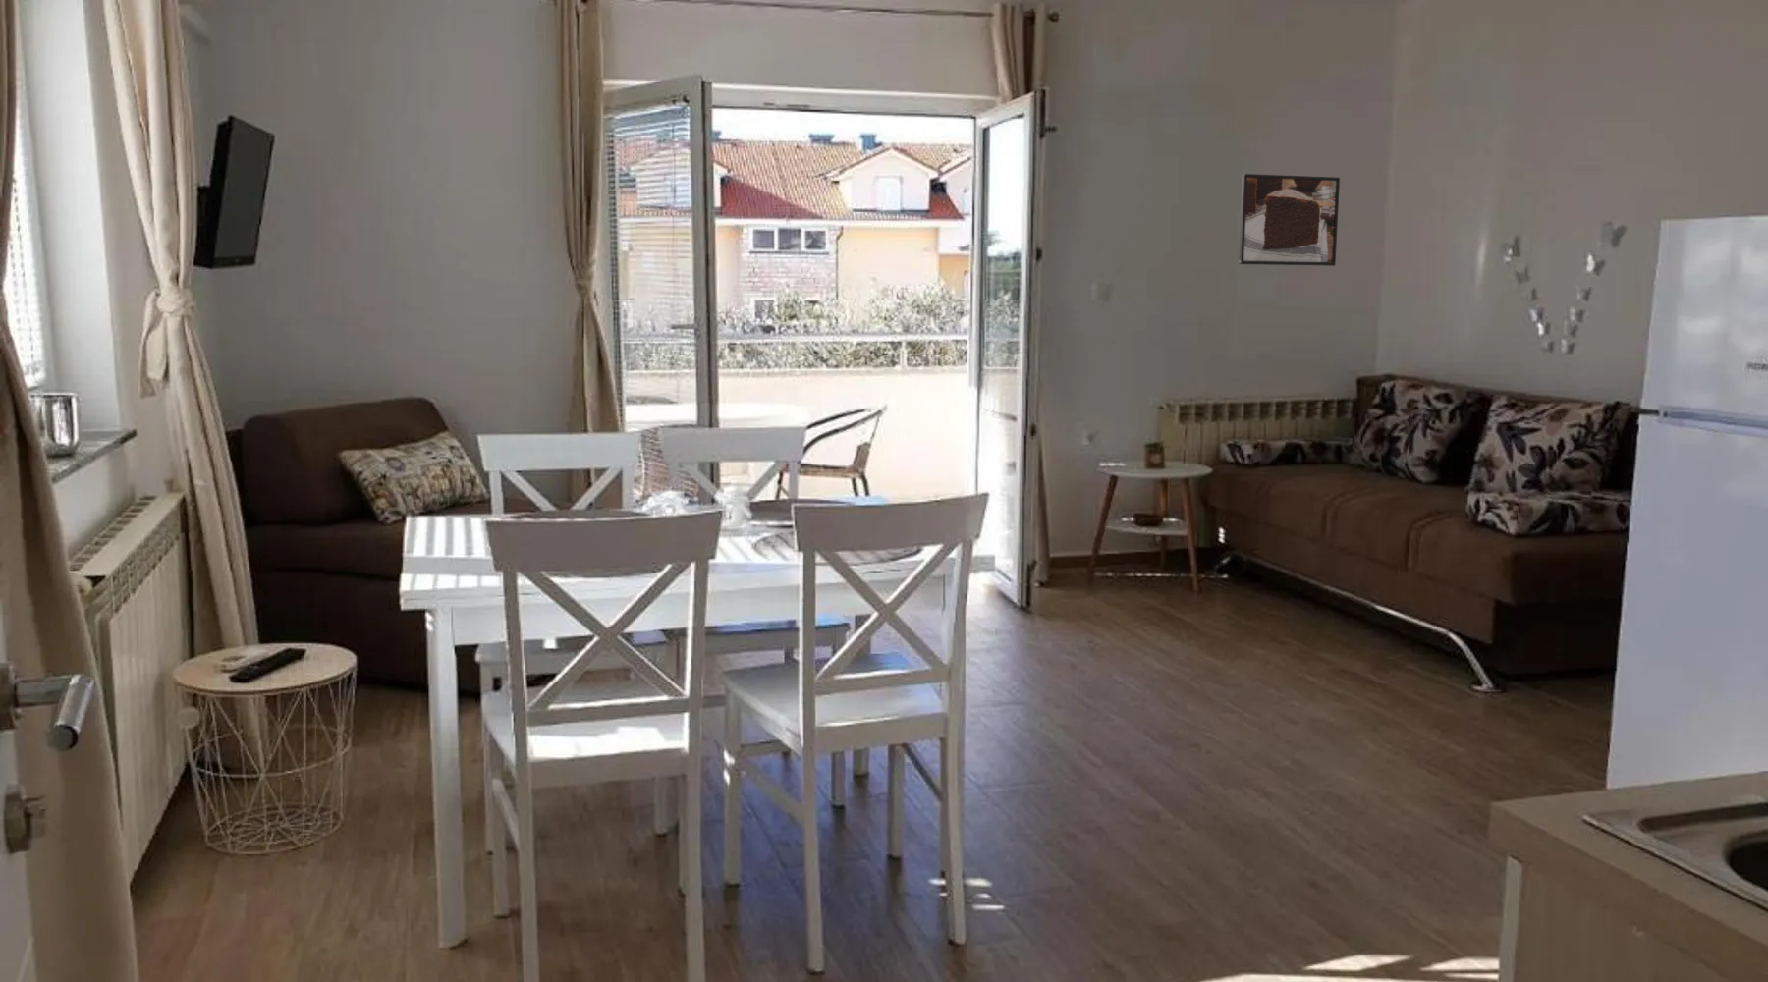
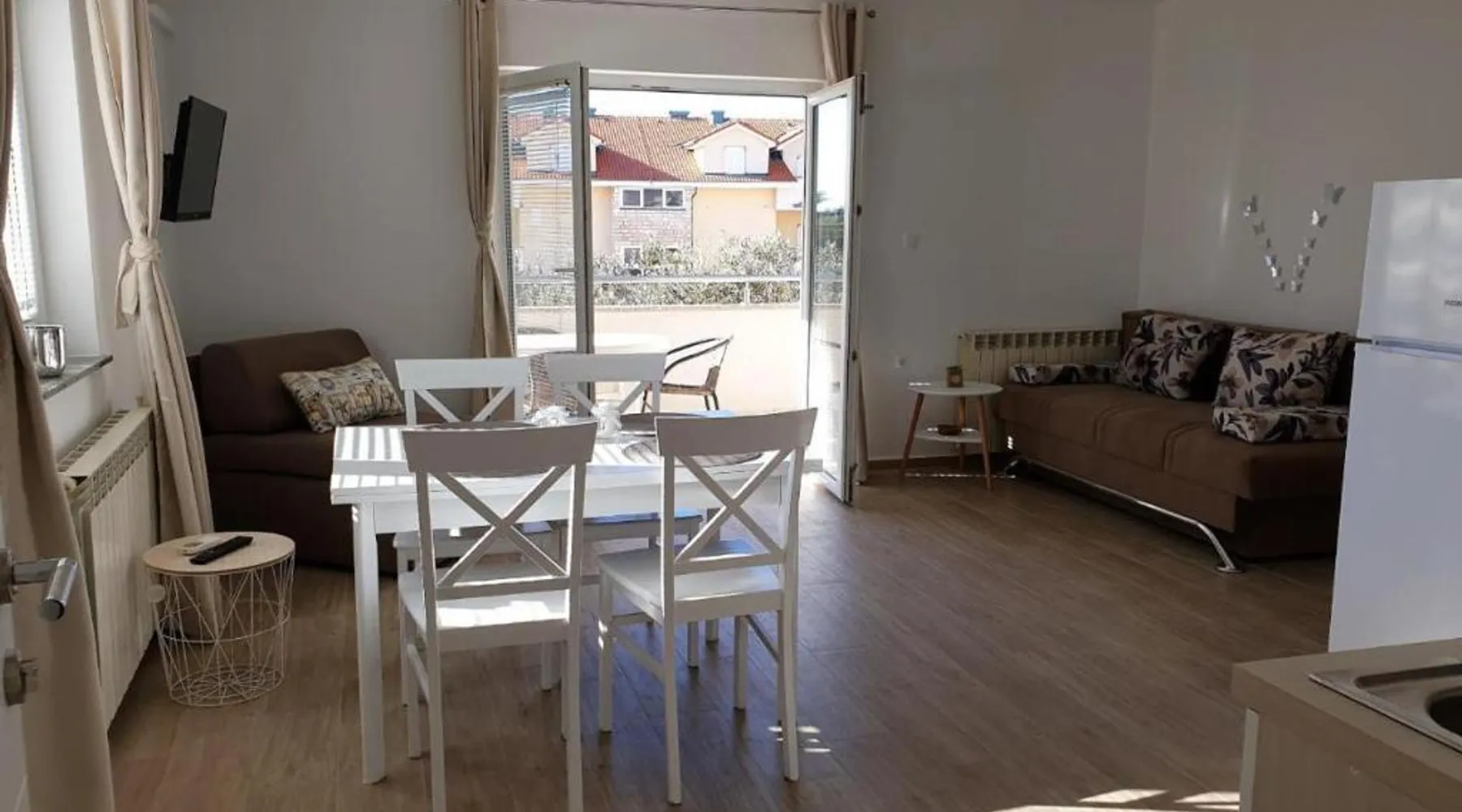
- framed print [1237,173,1341,267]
